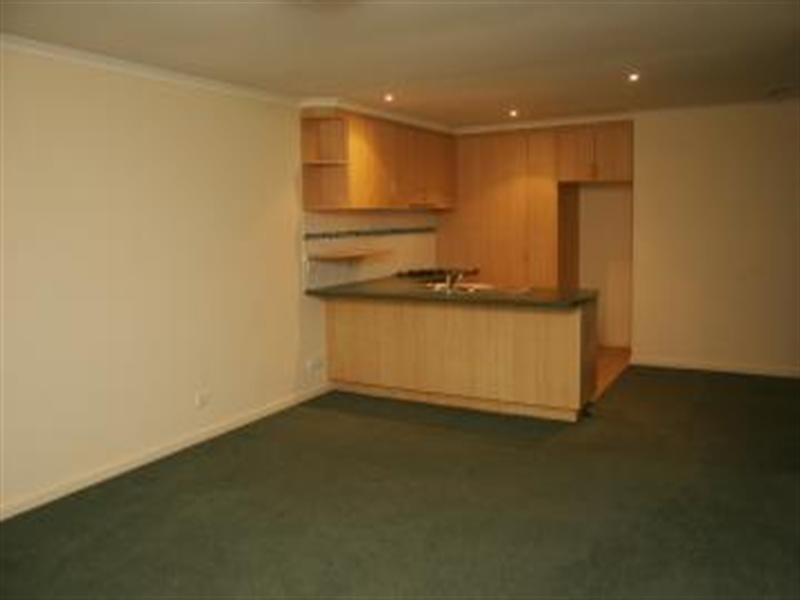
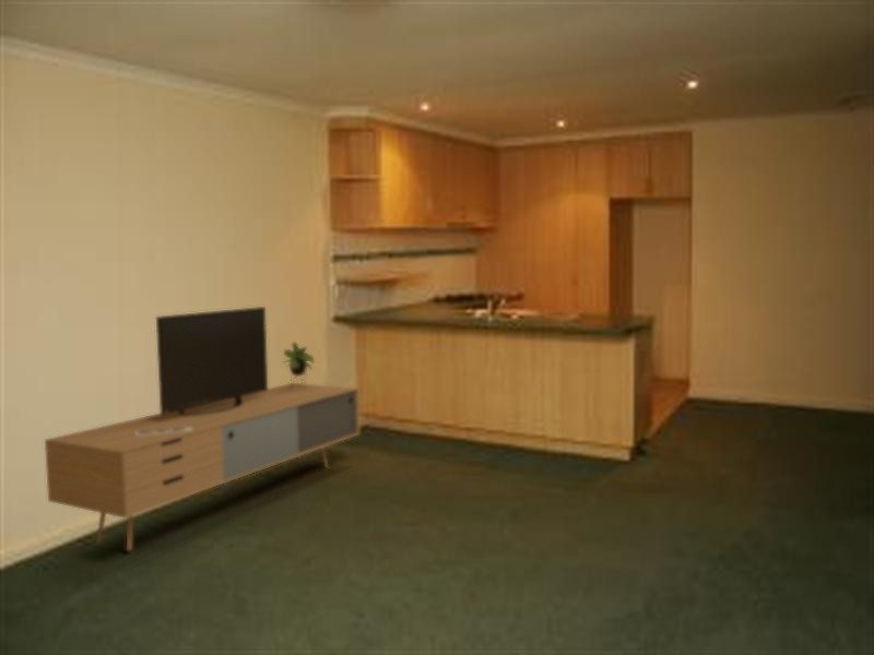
+ media console [44,306,361,551]
